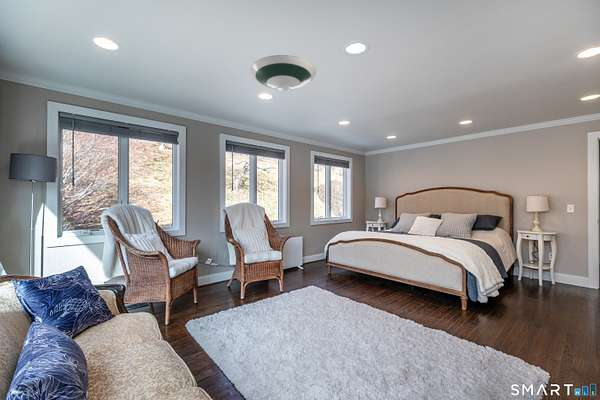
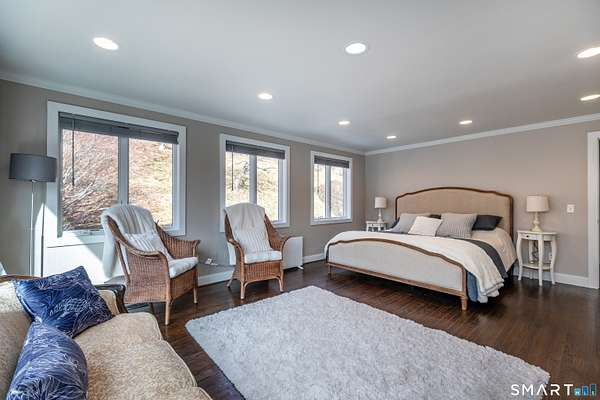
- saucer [250,54,317,92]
